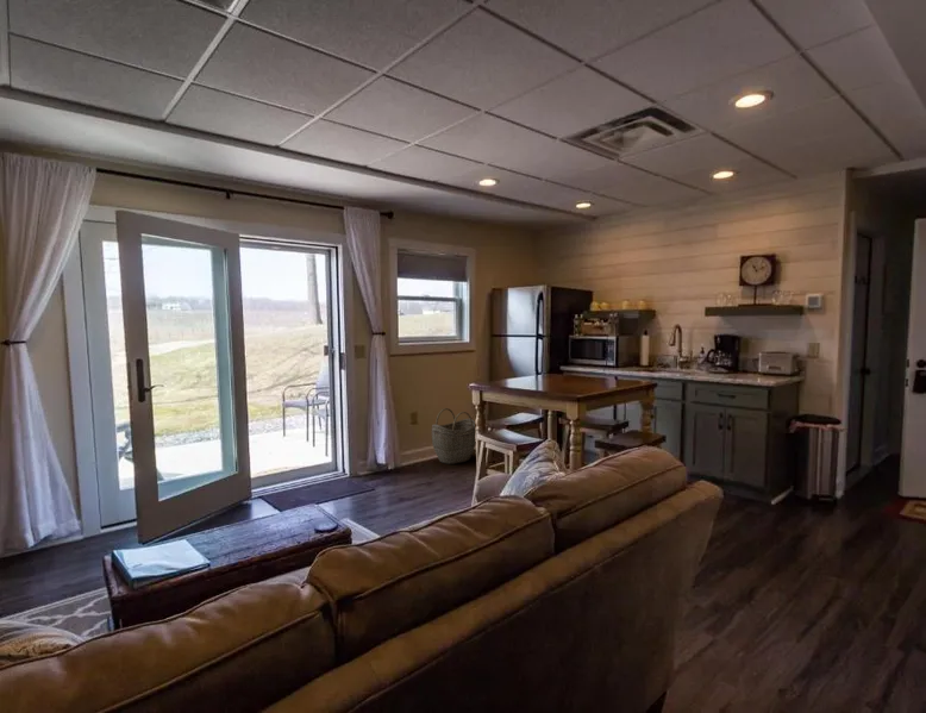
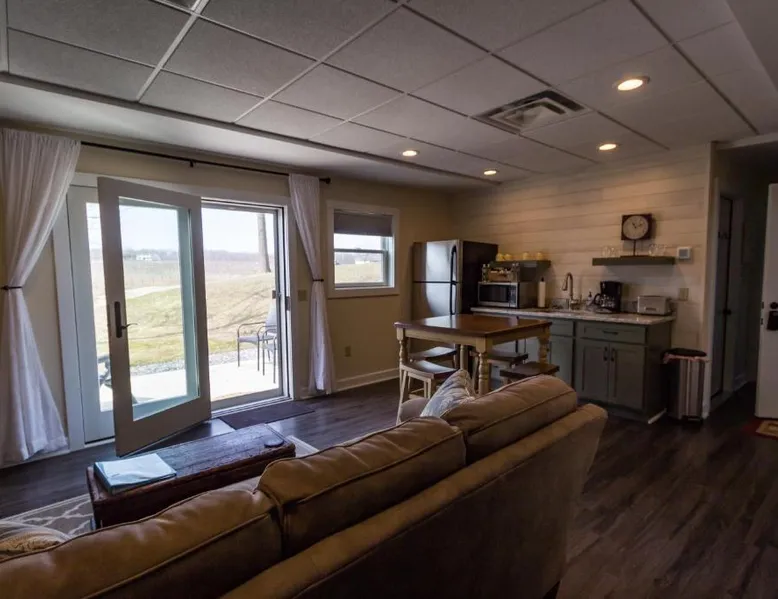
- woven basket [431,407,477,465]
